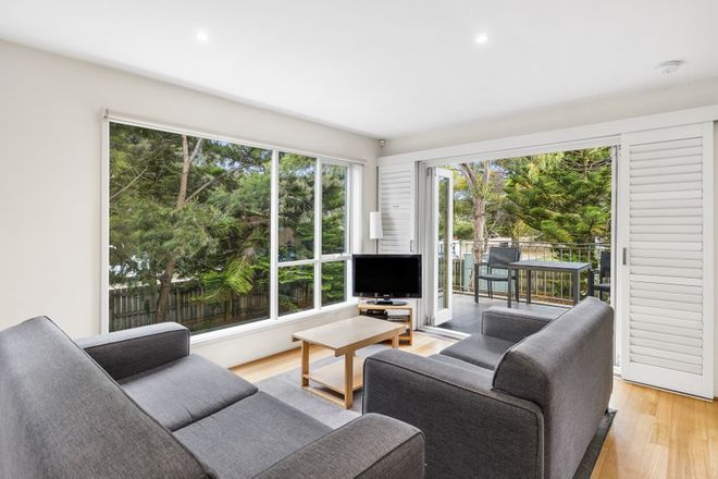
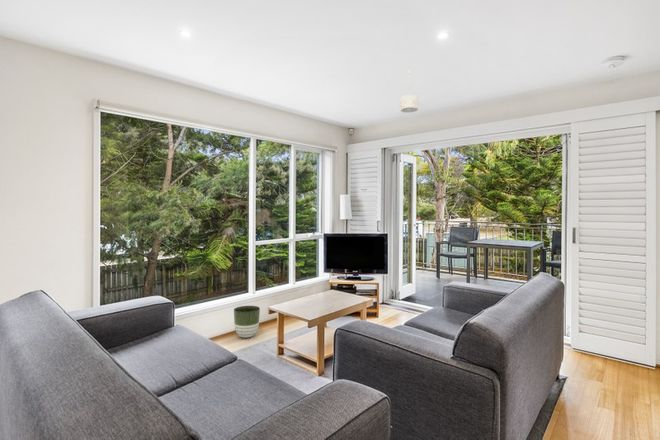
+ pendant light [399,70,420,114]
+ planter [233,305,261,339]
